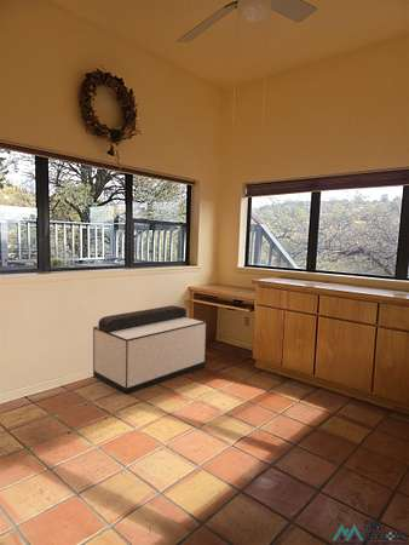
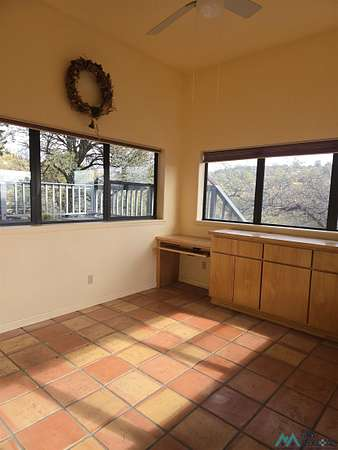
- storage bench [92,304,208,396]
